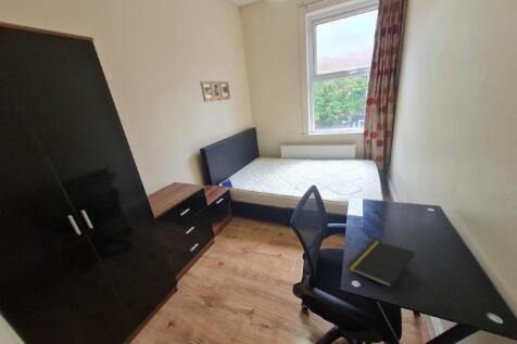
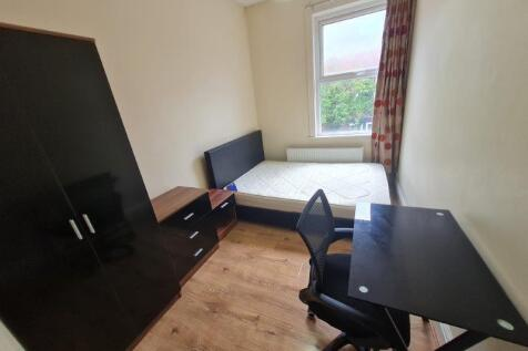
- picture frame [199,80,231,103]
- notepad [346,240,416,289]
